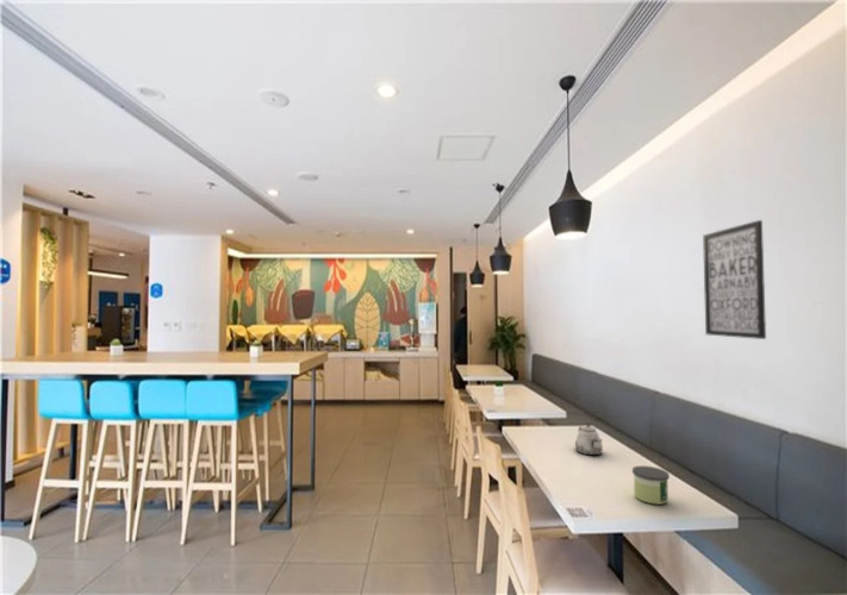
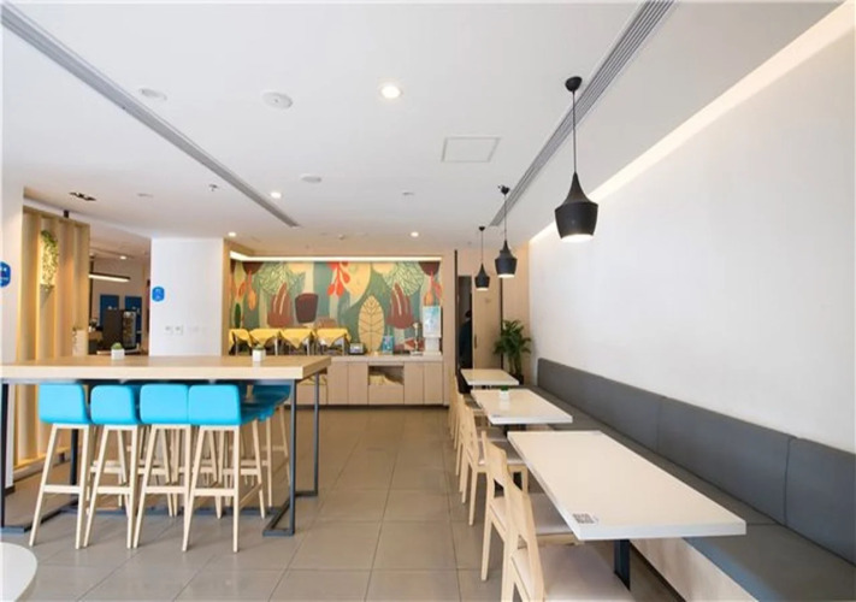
- candle [631,465,671,506]
- teapot [574,422,604,456]
- wall art [702,219,767,340]
